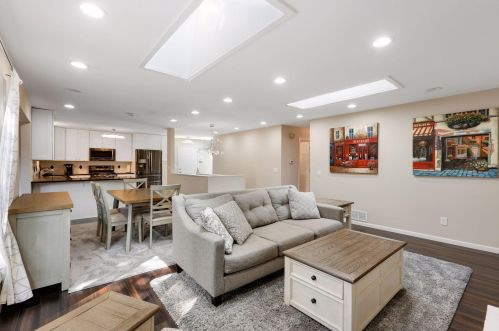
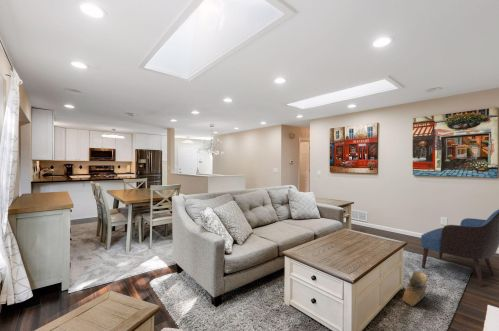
+ basket [402,263,431,307]
+ armchair [420,208,499,287]
